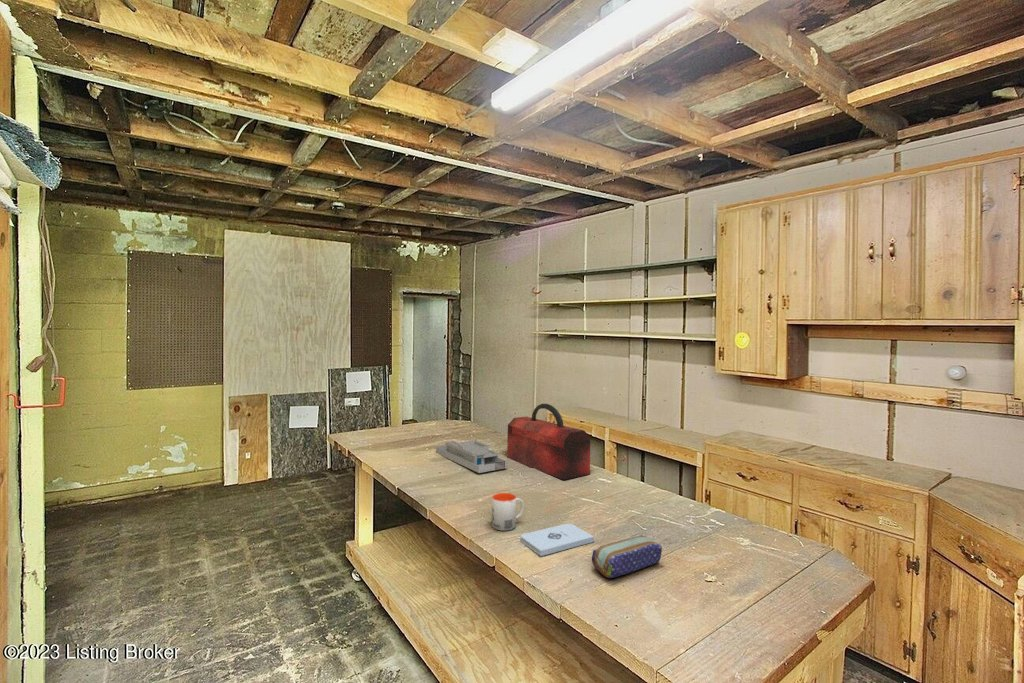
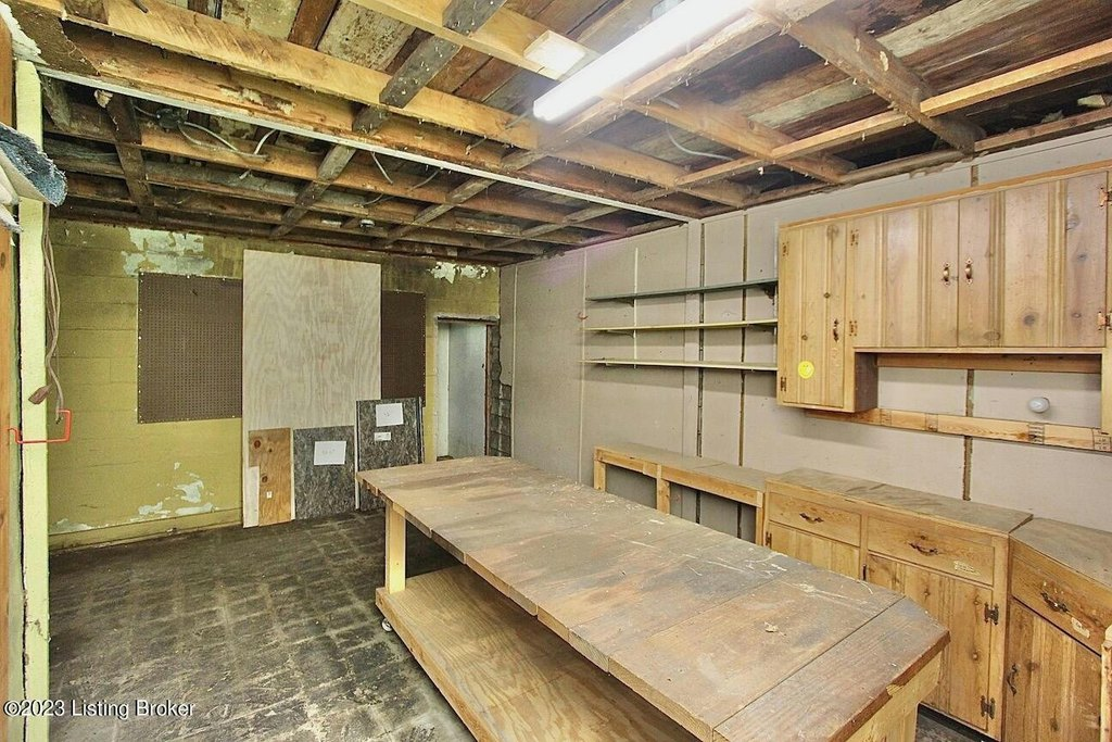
- notepad [520,523,595,557]
- toolbox [506,403,591,481]
- mug [491,492,525,532]
- desk organizer [435,440,508,474]
- pencil case [591,534,663,579]
